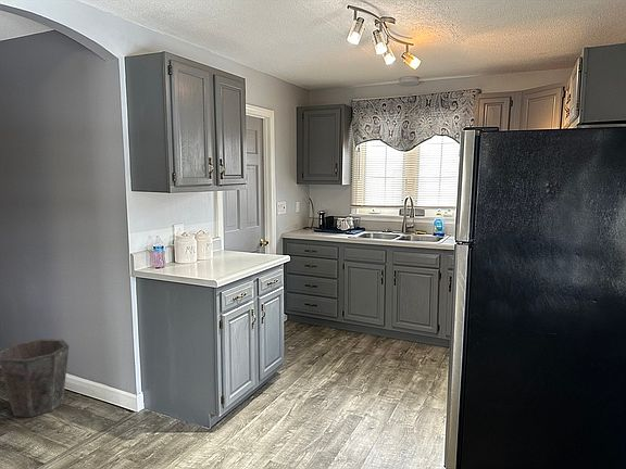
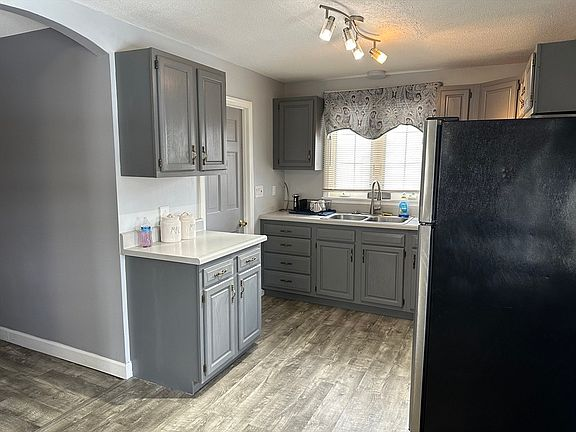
- waste bin [0,338,70,418]
